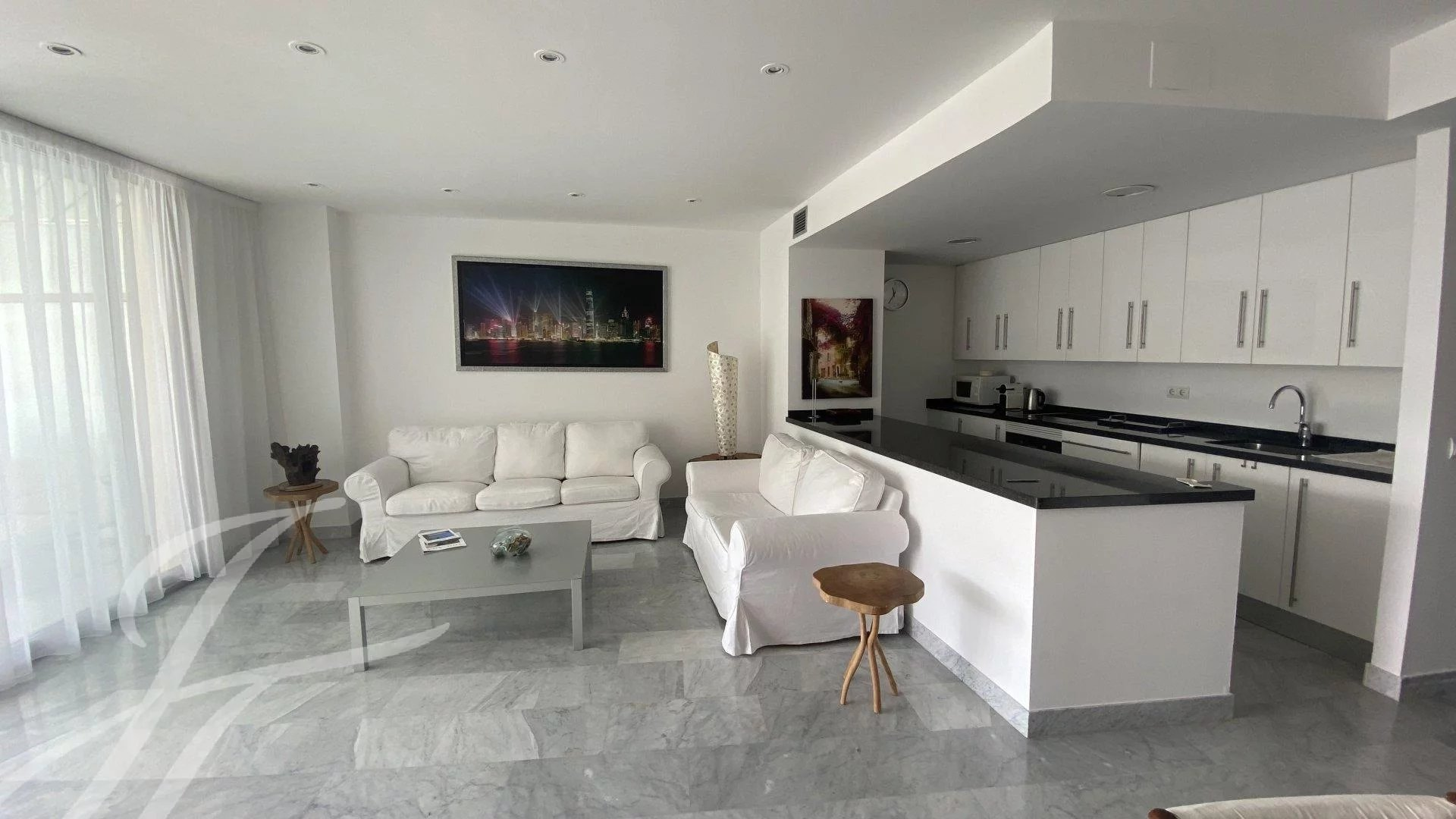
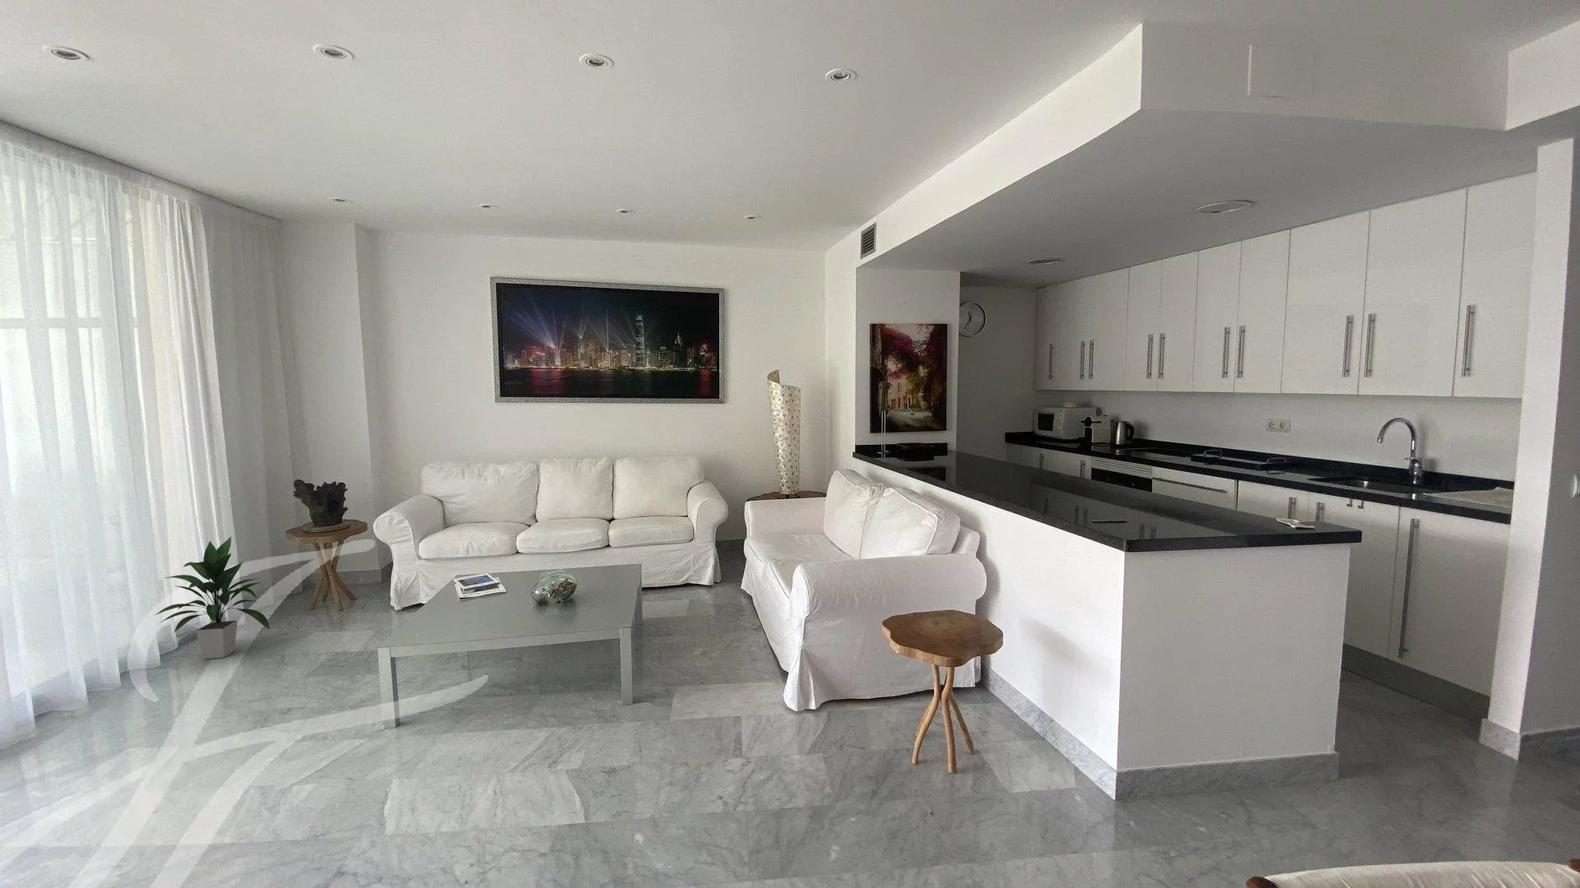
+ indoor plant [155,536,270,659]
